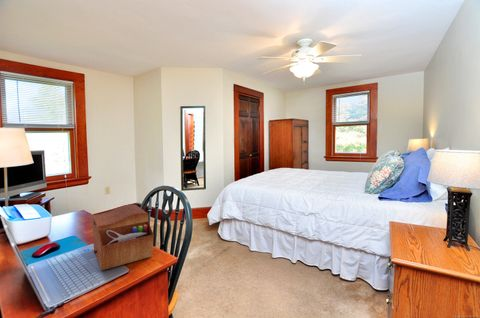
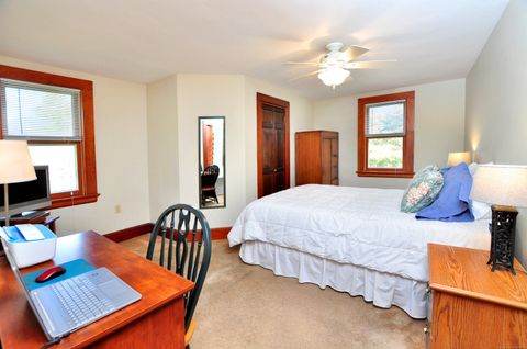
- sewing box [91,203,155,271]
